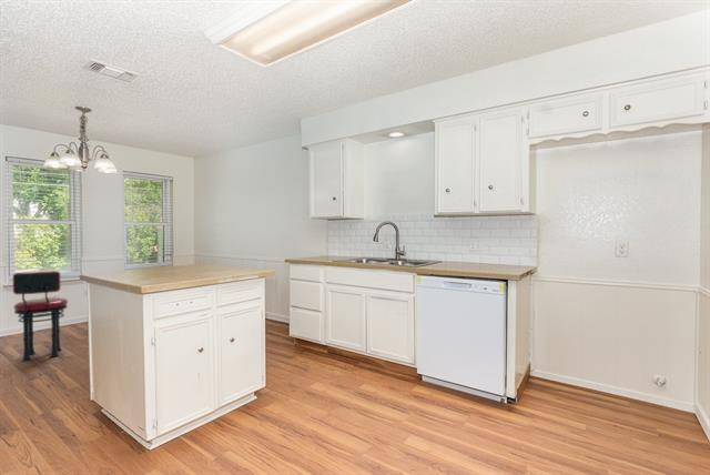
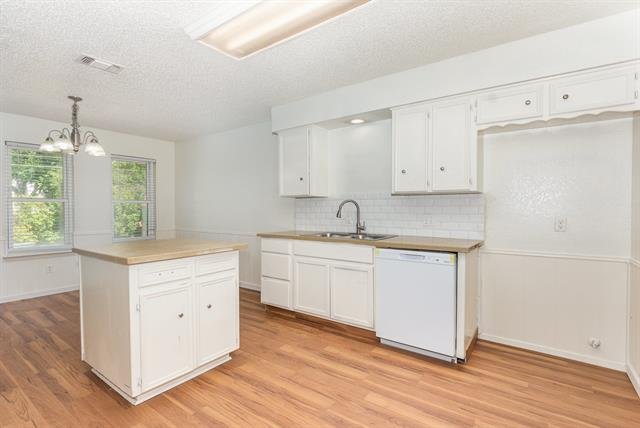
- stool [12,270,69,363]
